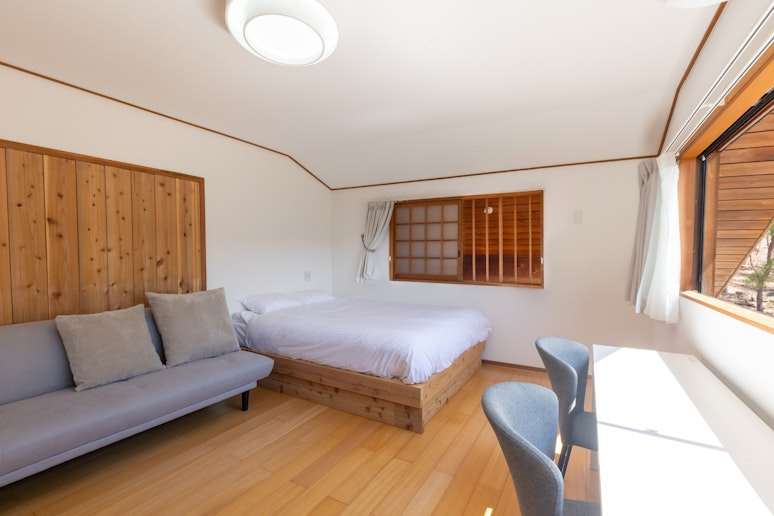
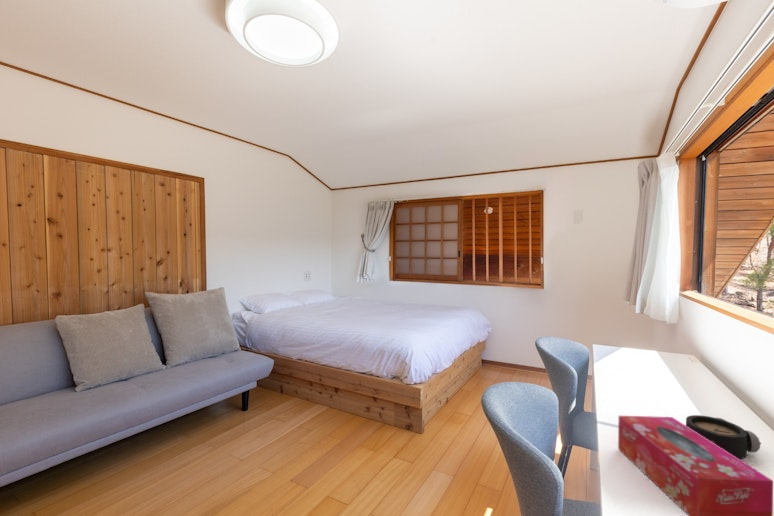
+ tissue box [617,415,774,516]
+ alarm clock [685,414,762,460]
